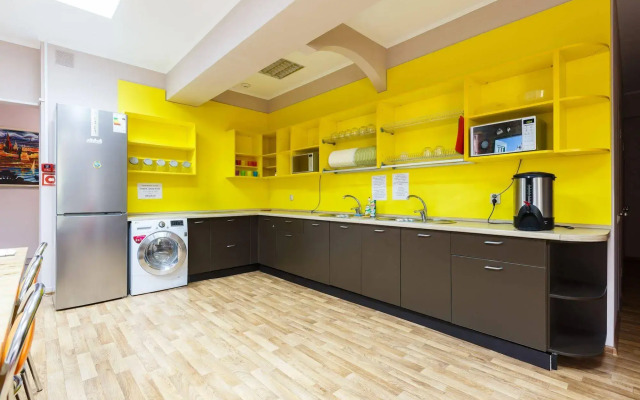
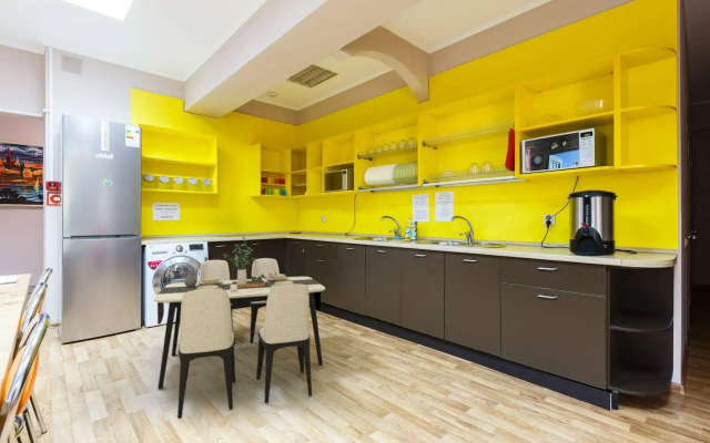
+ dining table [153,236,326,420]
